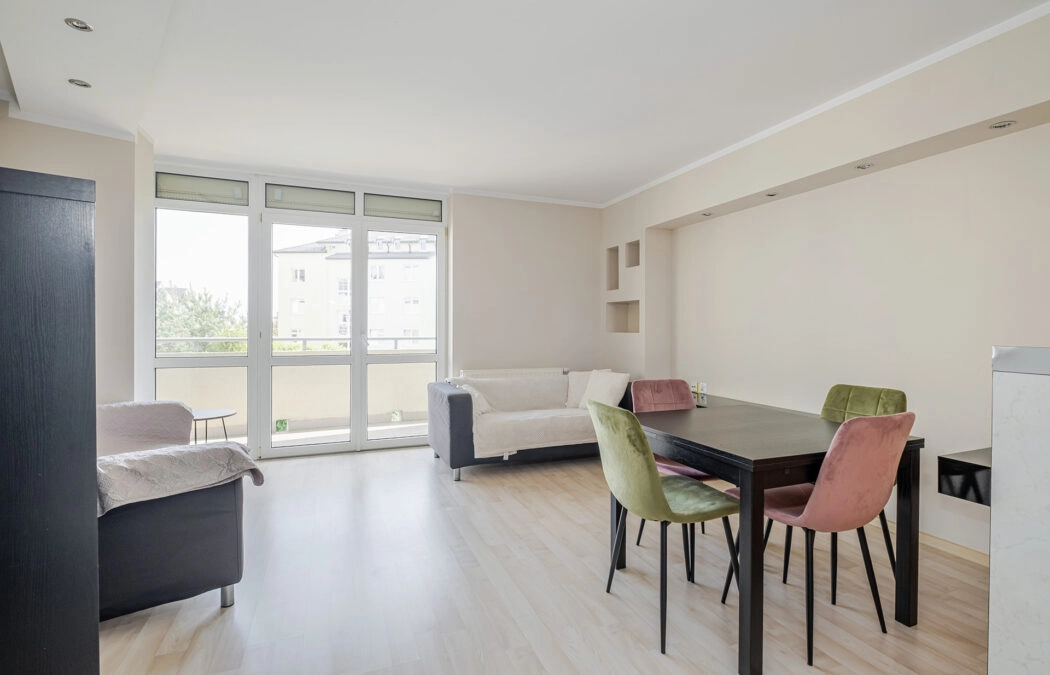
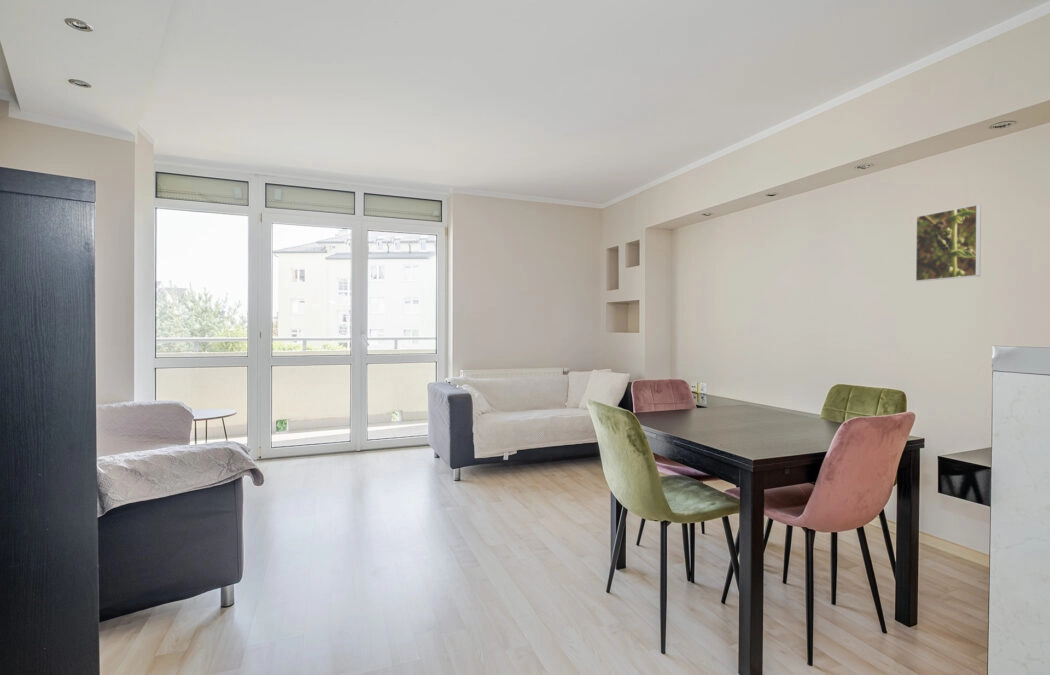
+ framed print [914,203,982,282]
